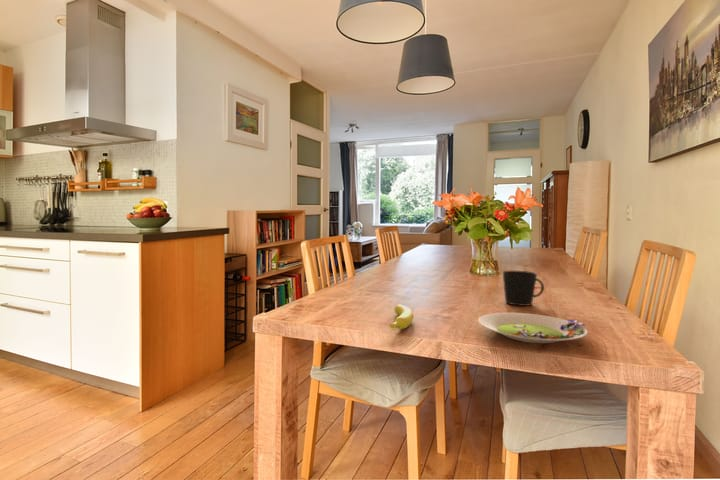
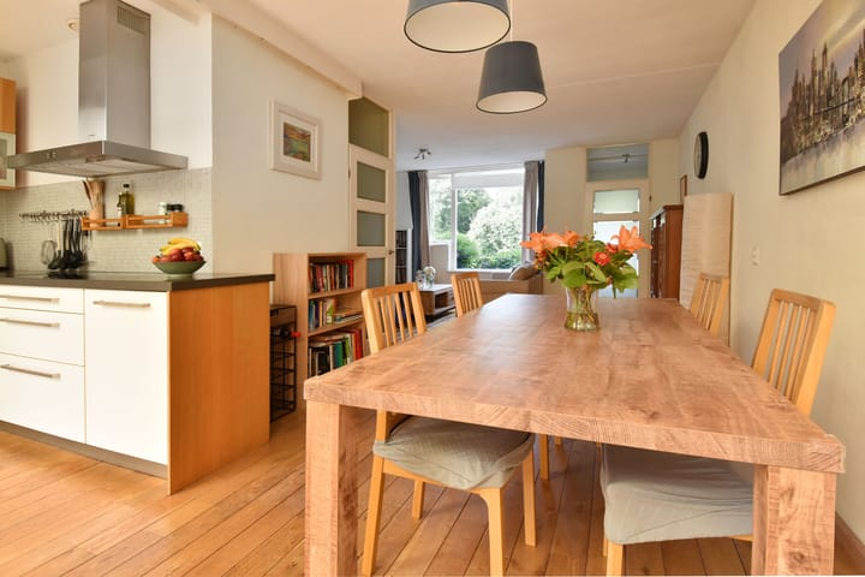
- cup [502,270,545,307]
- banana [389,304,415,330]
- salad plate [477,312,588,344]
